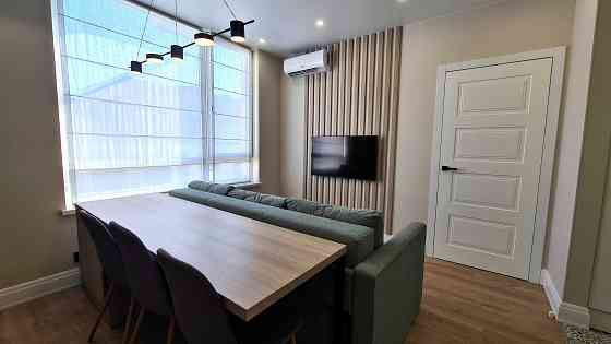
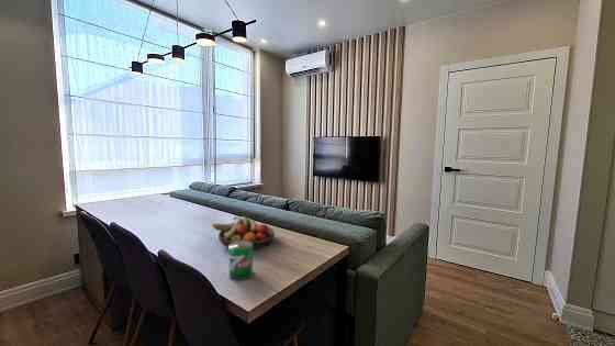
+ fruit bowl [211,215,276,250]
+ can [228,241,254,281]
